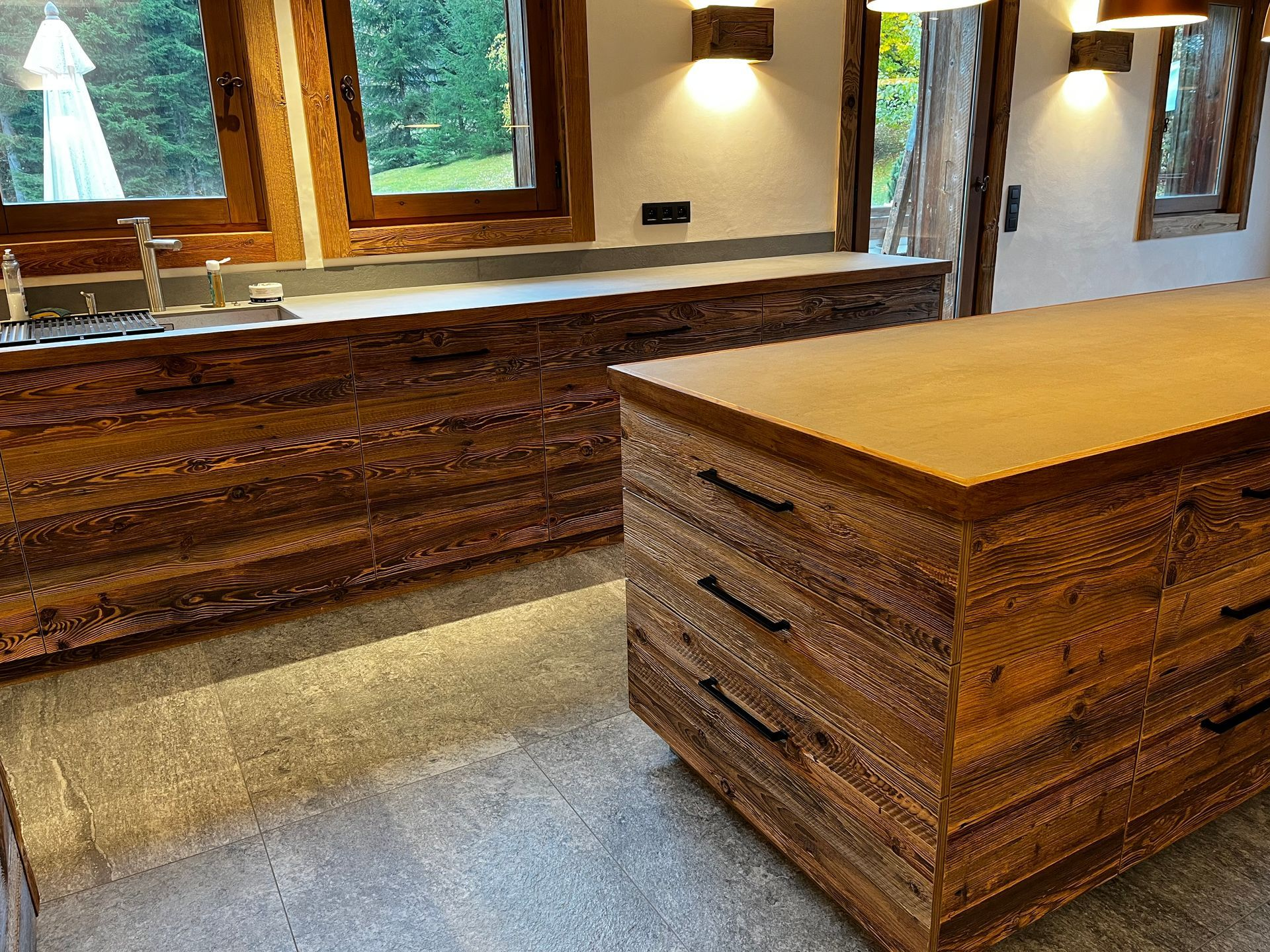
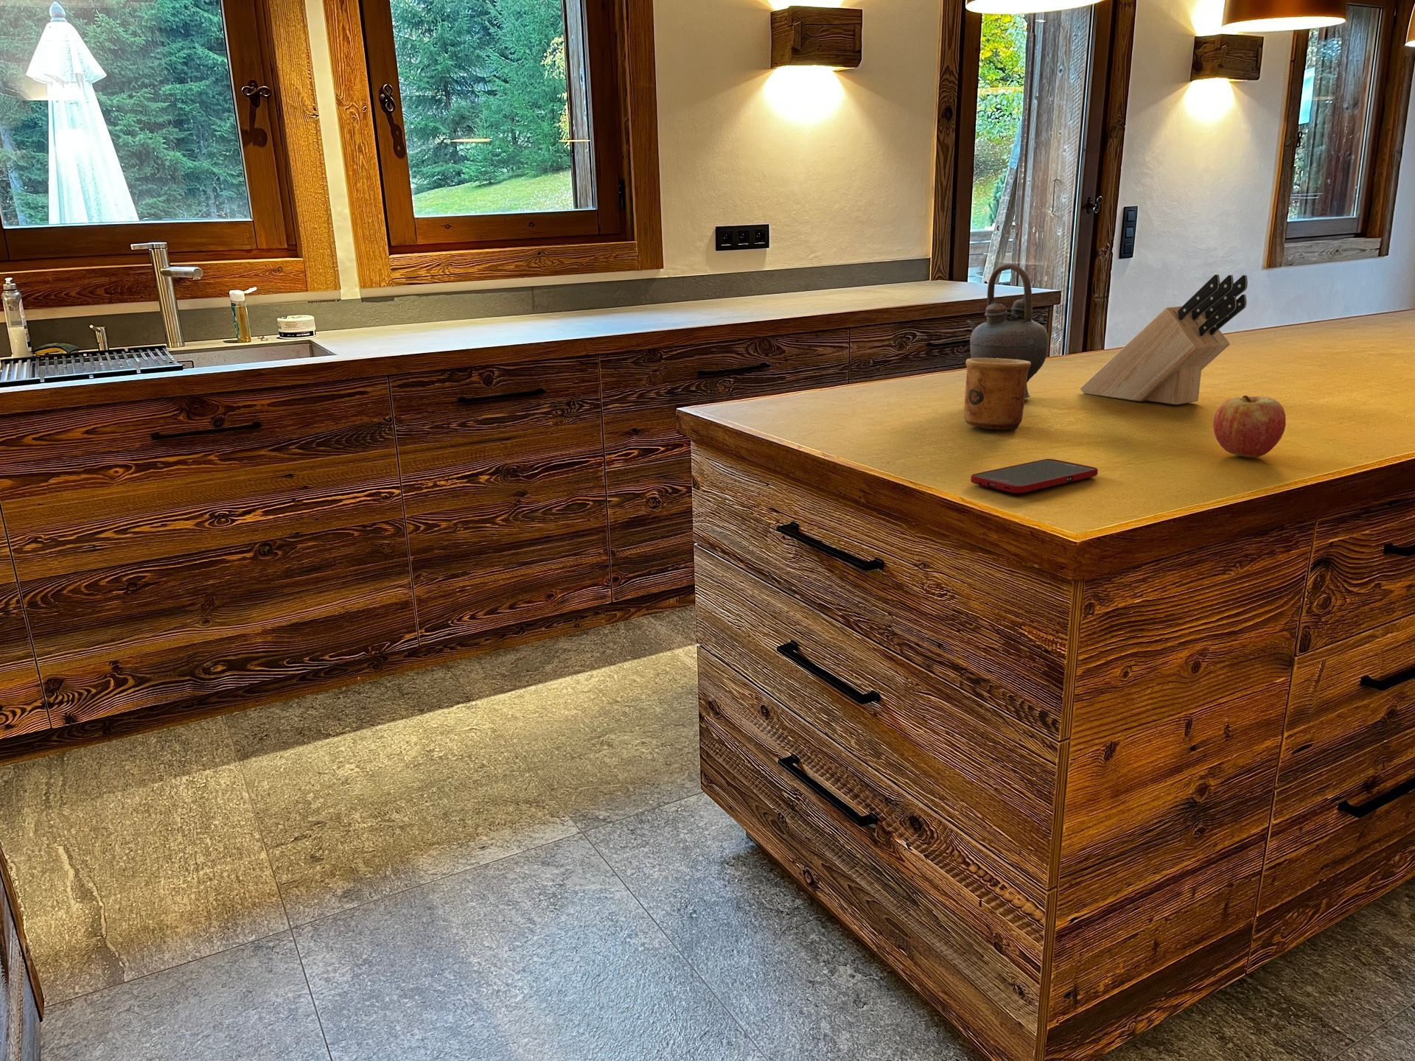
+ cell phone [969,458,1099,495]
+ knife block [1080,274,1249,406]
+ cup [964,358,1031,430]
+ teapot [965,263,1050,399]
+ fruit [1213,395,1287,458]
